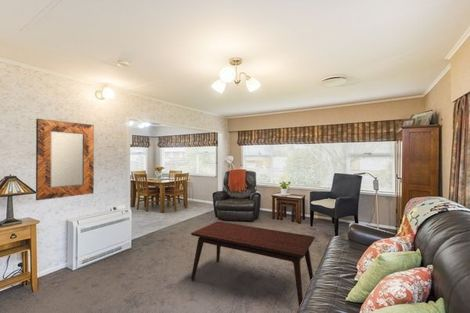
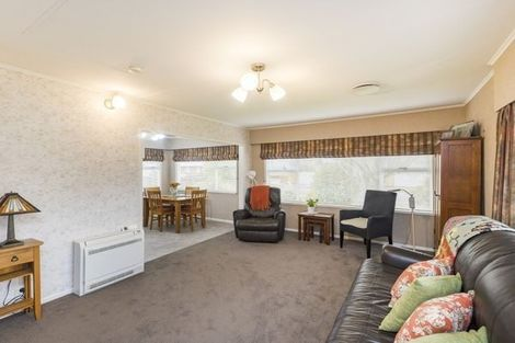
- coffee table [190,220,316,307]
- home mirror [35,118,95,201]
